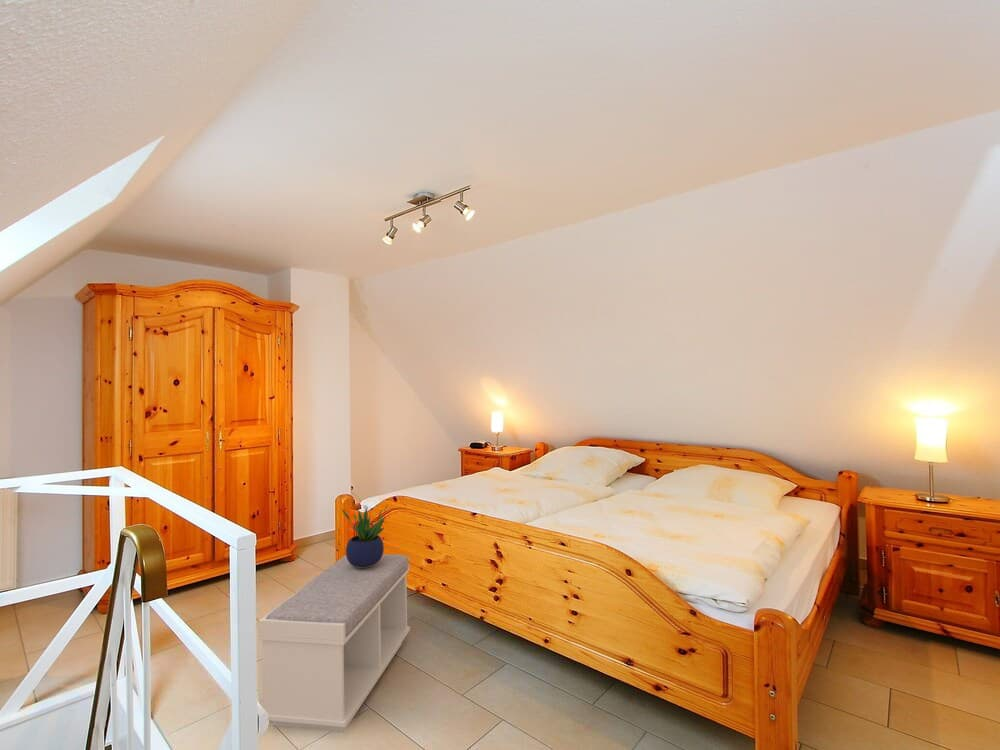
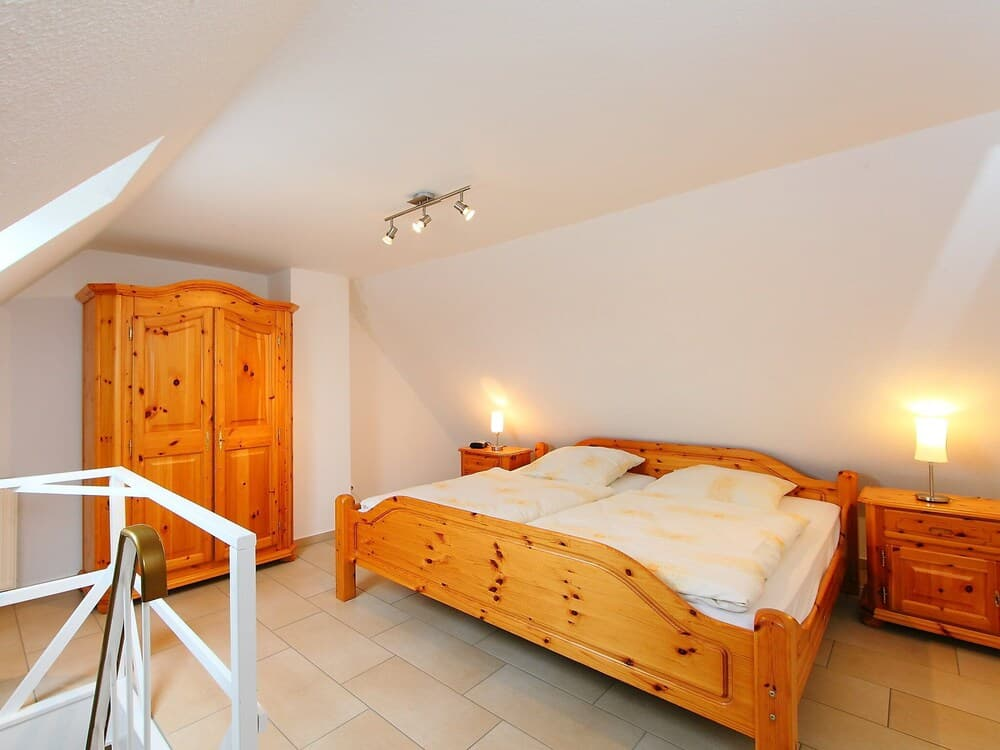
- potted plant [340,499,389,568]
- bench [258,553,411,733]
